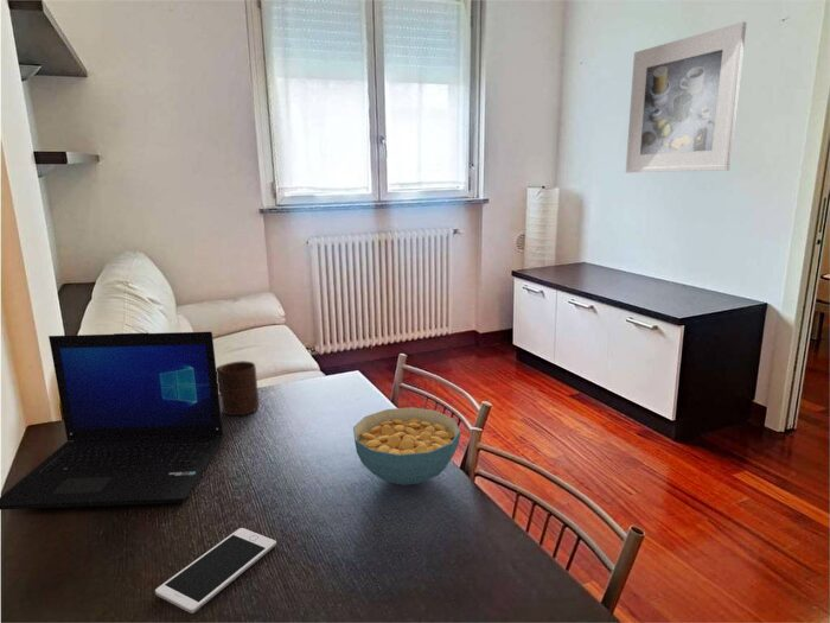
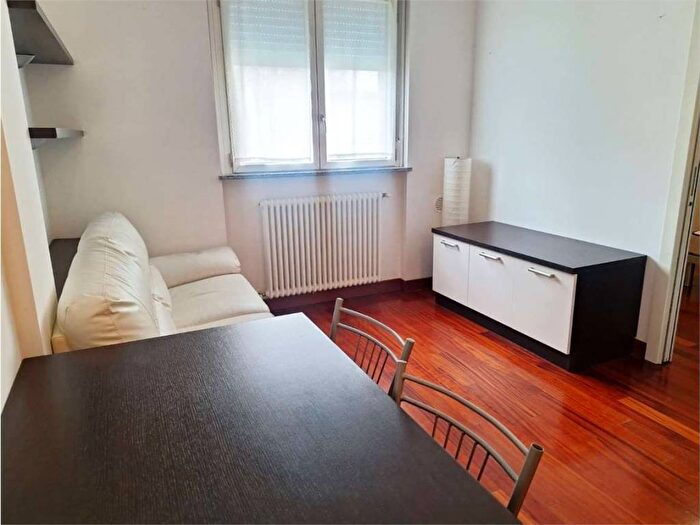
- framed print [625,21,748,173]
- laptop [0,331,224,511]
- cup [216,360,260,417]
- cereal bowl [352,406,461,487]
- cell phone [154,527,277,615]
